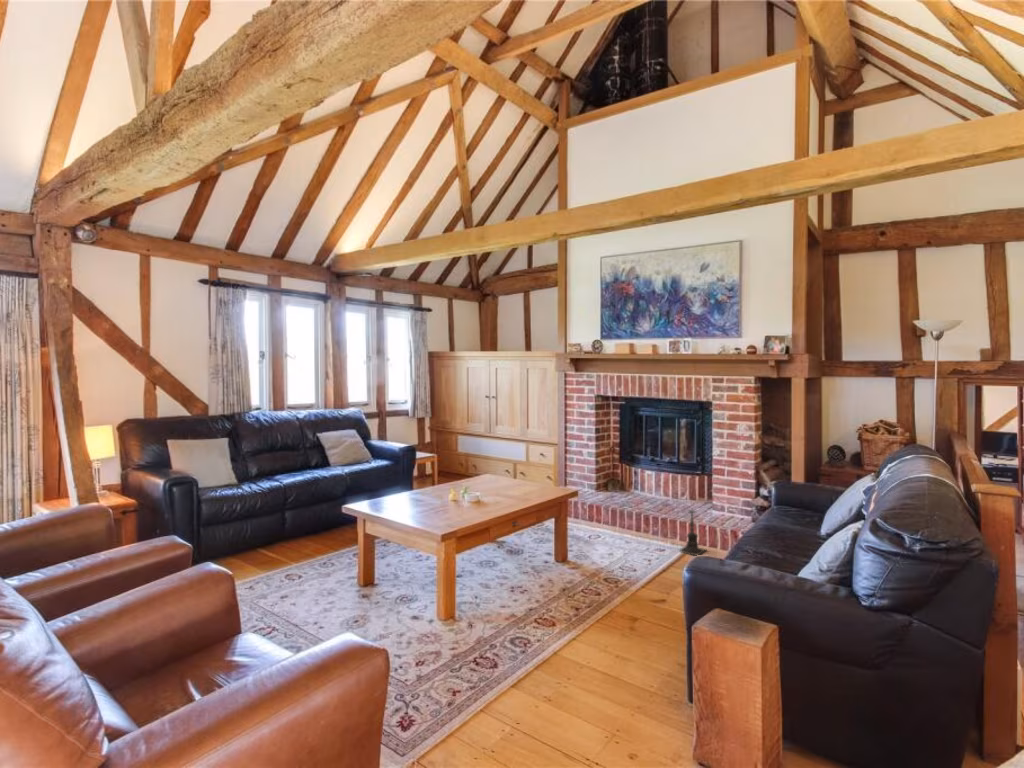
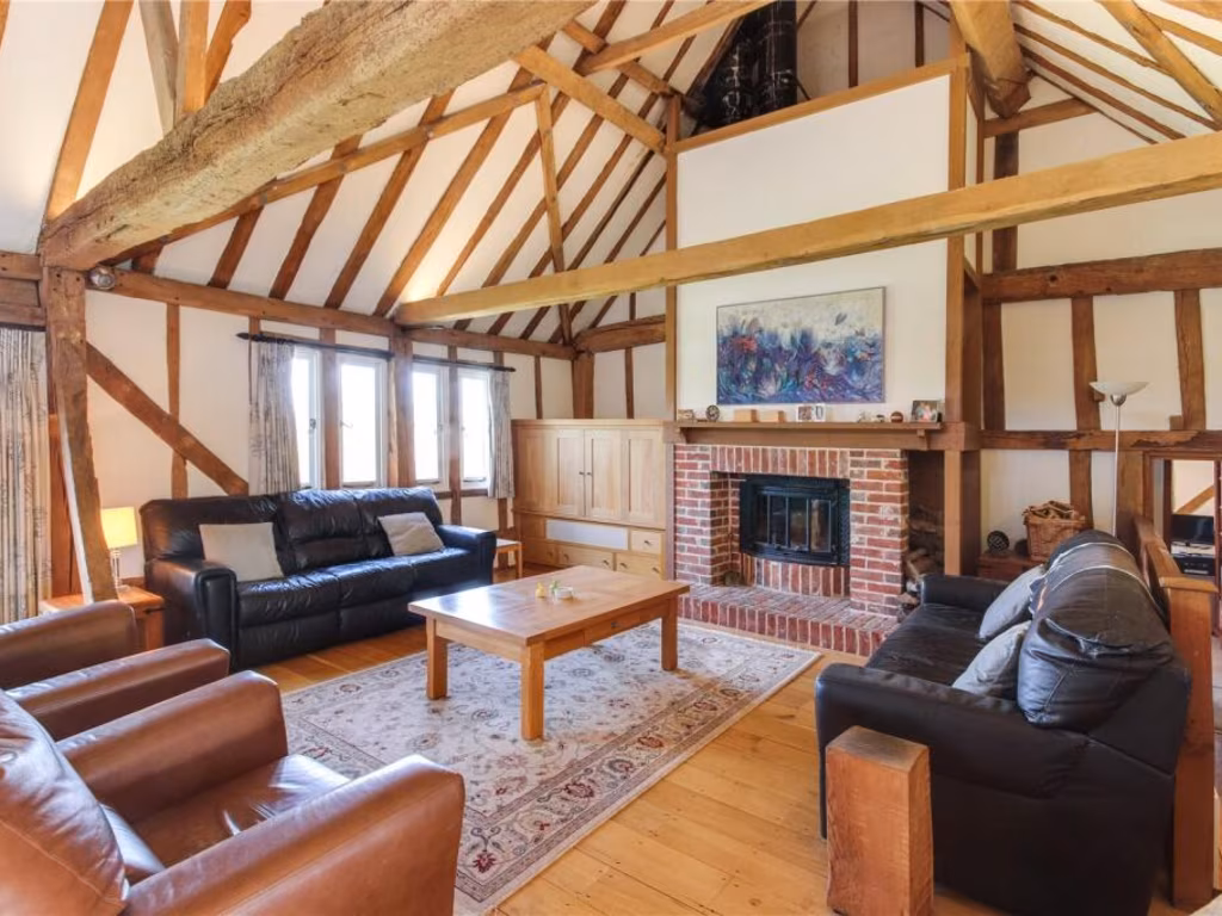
- candle holder [678,509,707,557]
